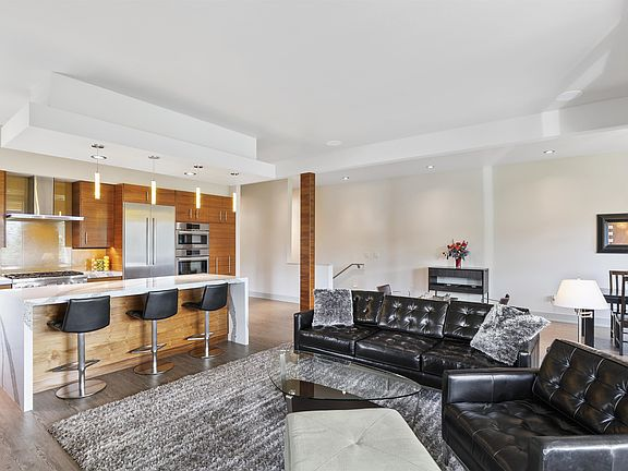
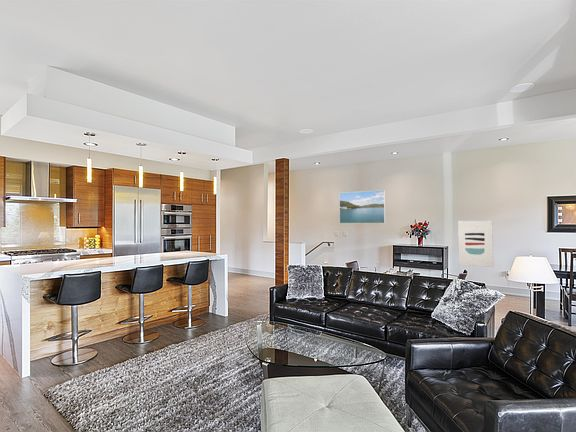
+ wall art [457,220,494,268]
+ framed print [338,189,386,224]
